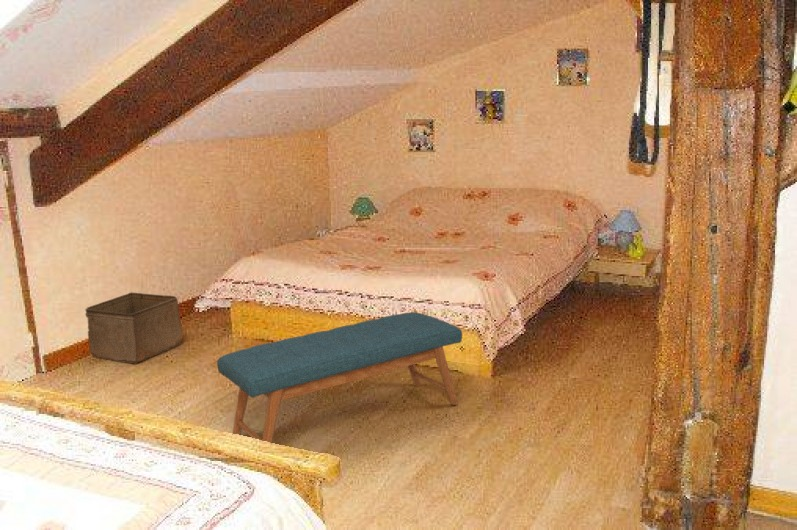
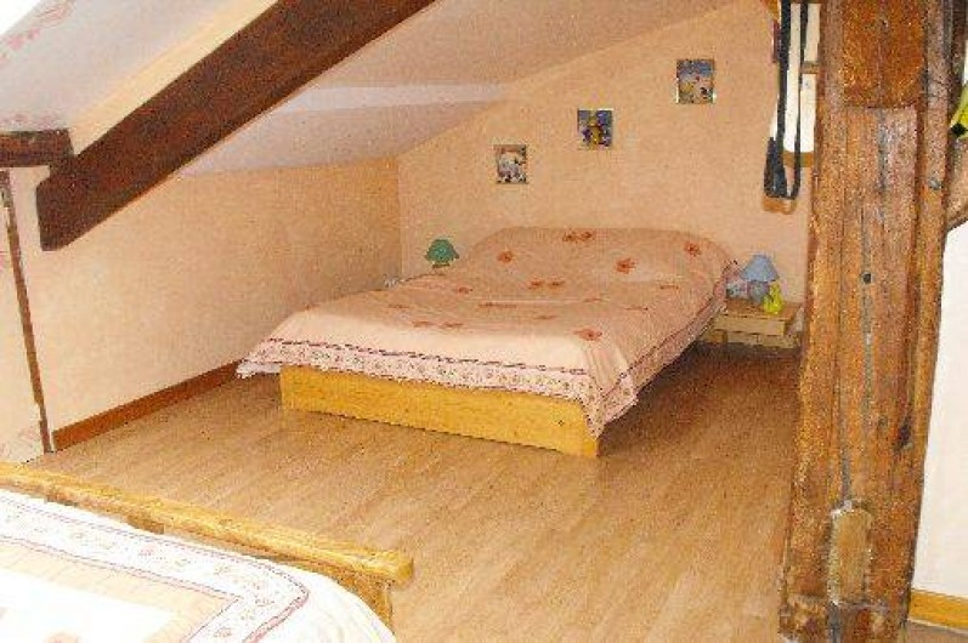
- storage bin [84,292,184,364]
- bench [216,311,463,444]
